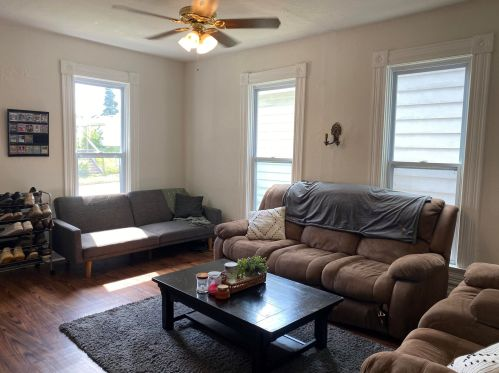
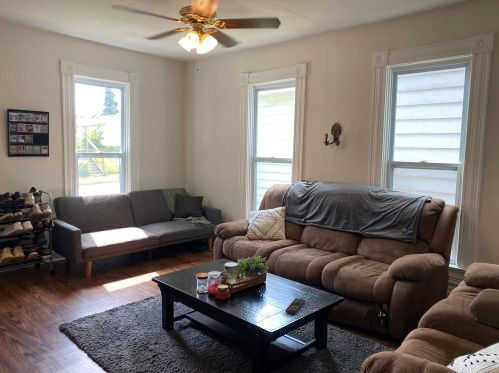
+ remote control [285,297,306,315]
